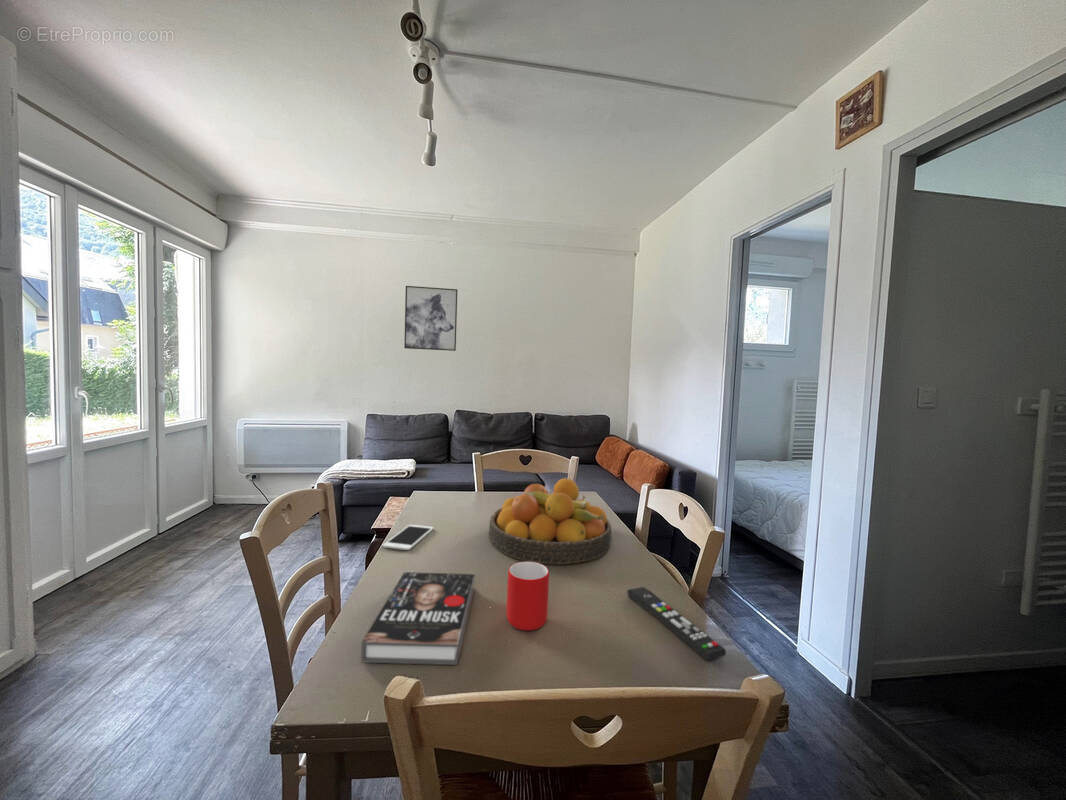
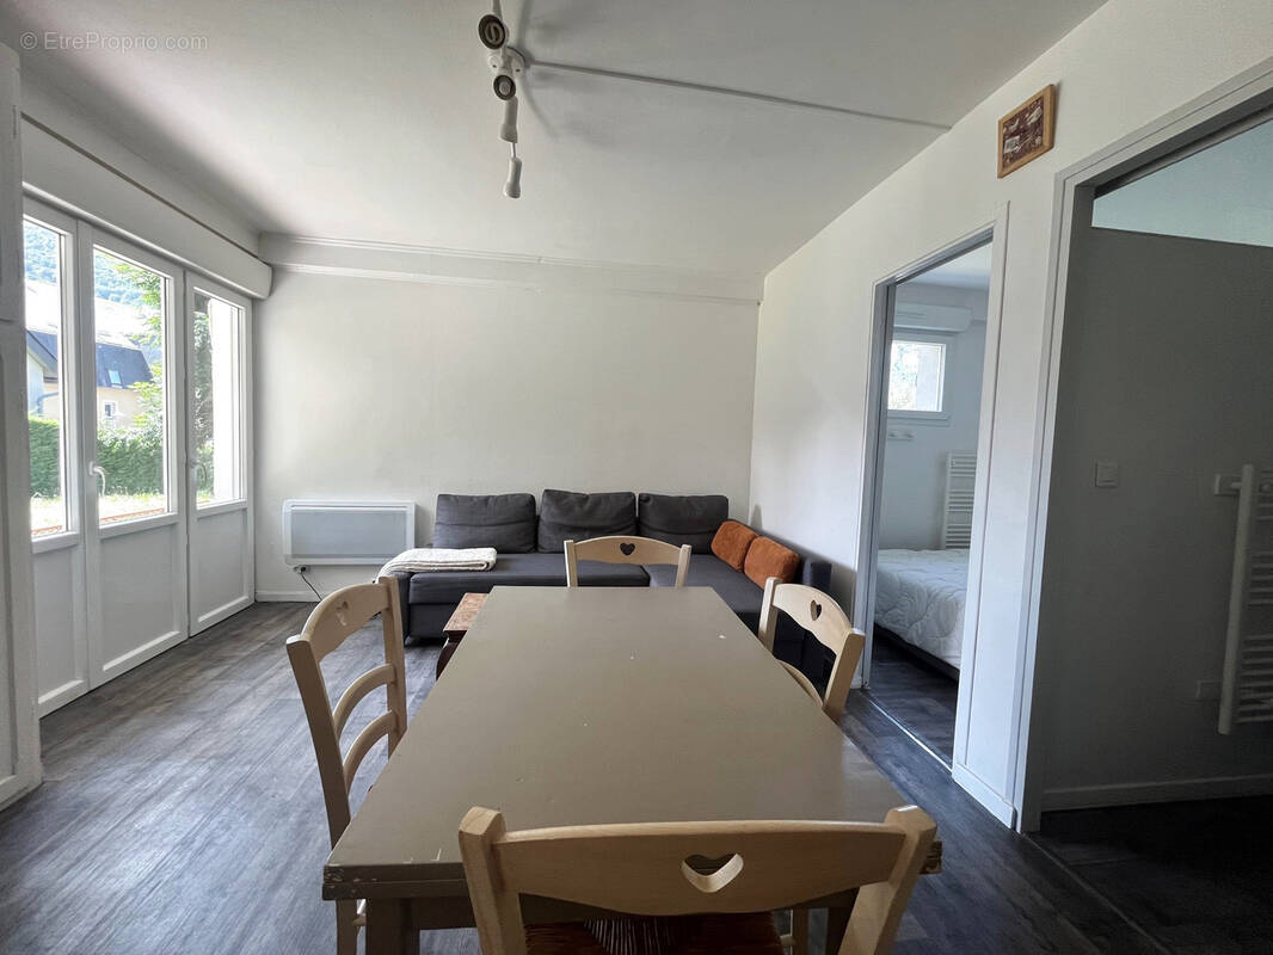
- book [360,571,476,666]
- fruit bowl [488,477,613,565]
- wall art [403,285,458,352]
- mug [506,561,550,631]
- cell phone [381,524,435,551]
- remote control [626,586,727,662]
